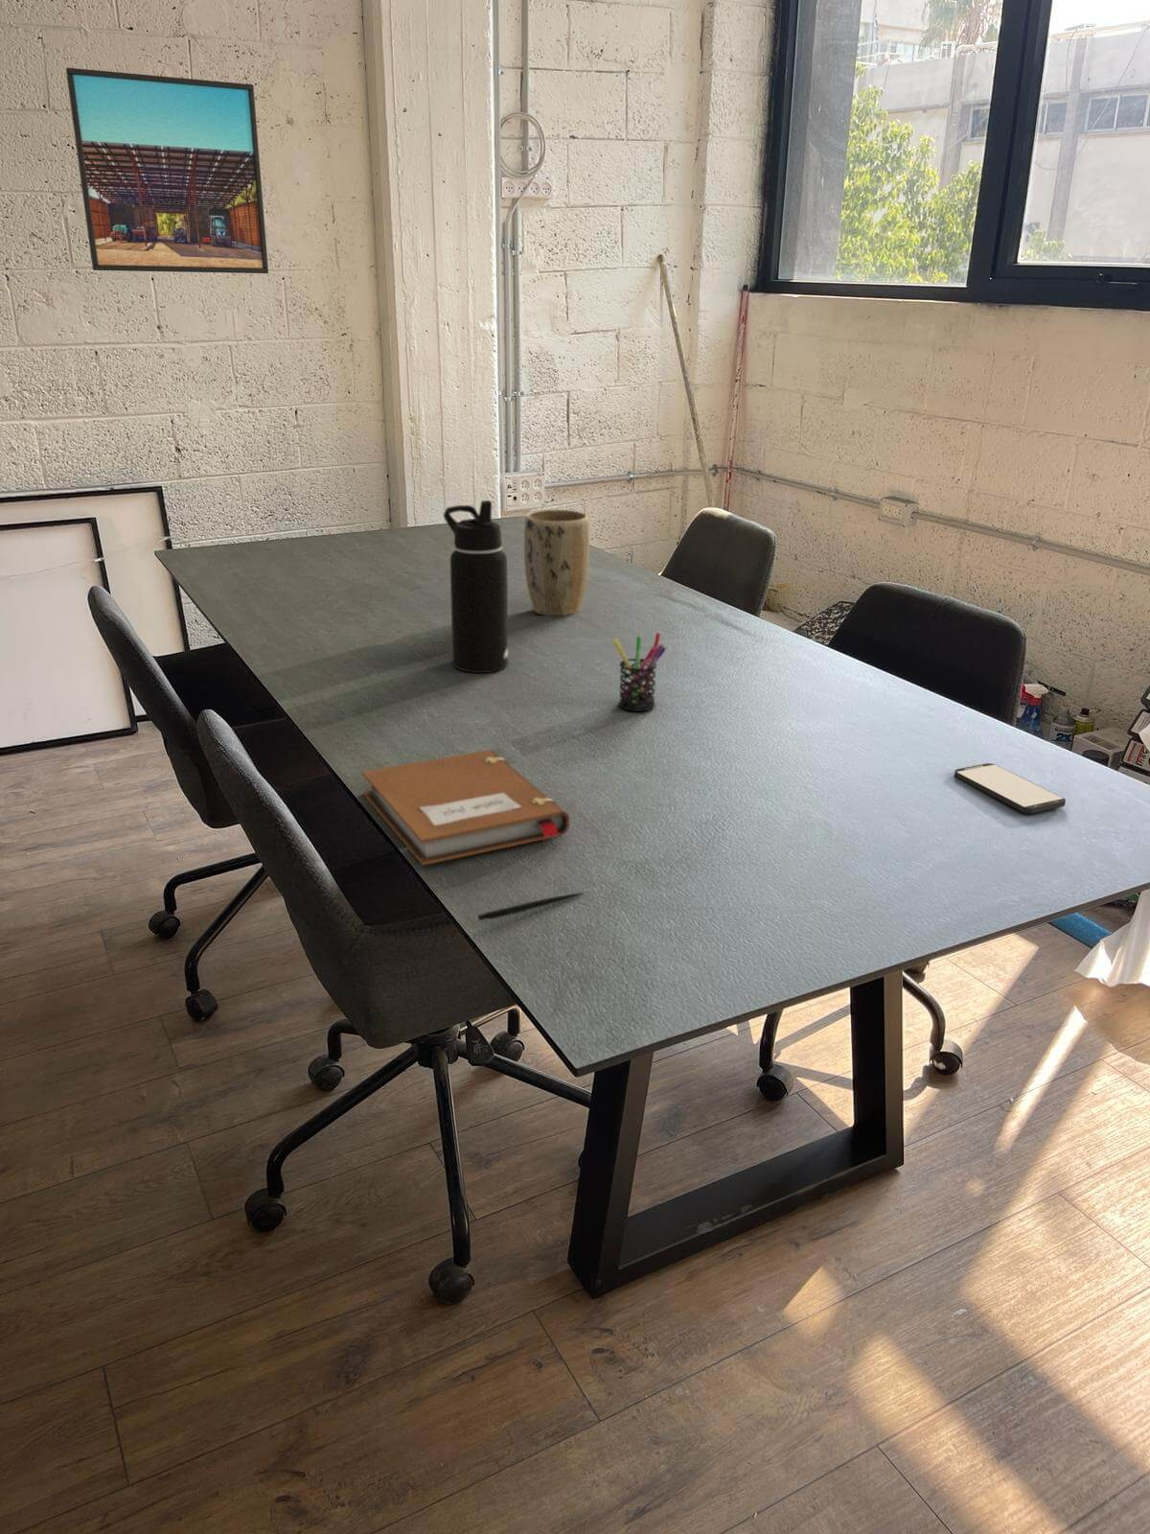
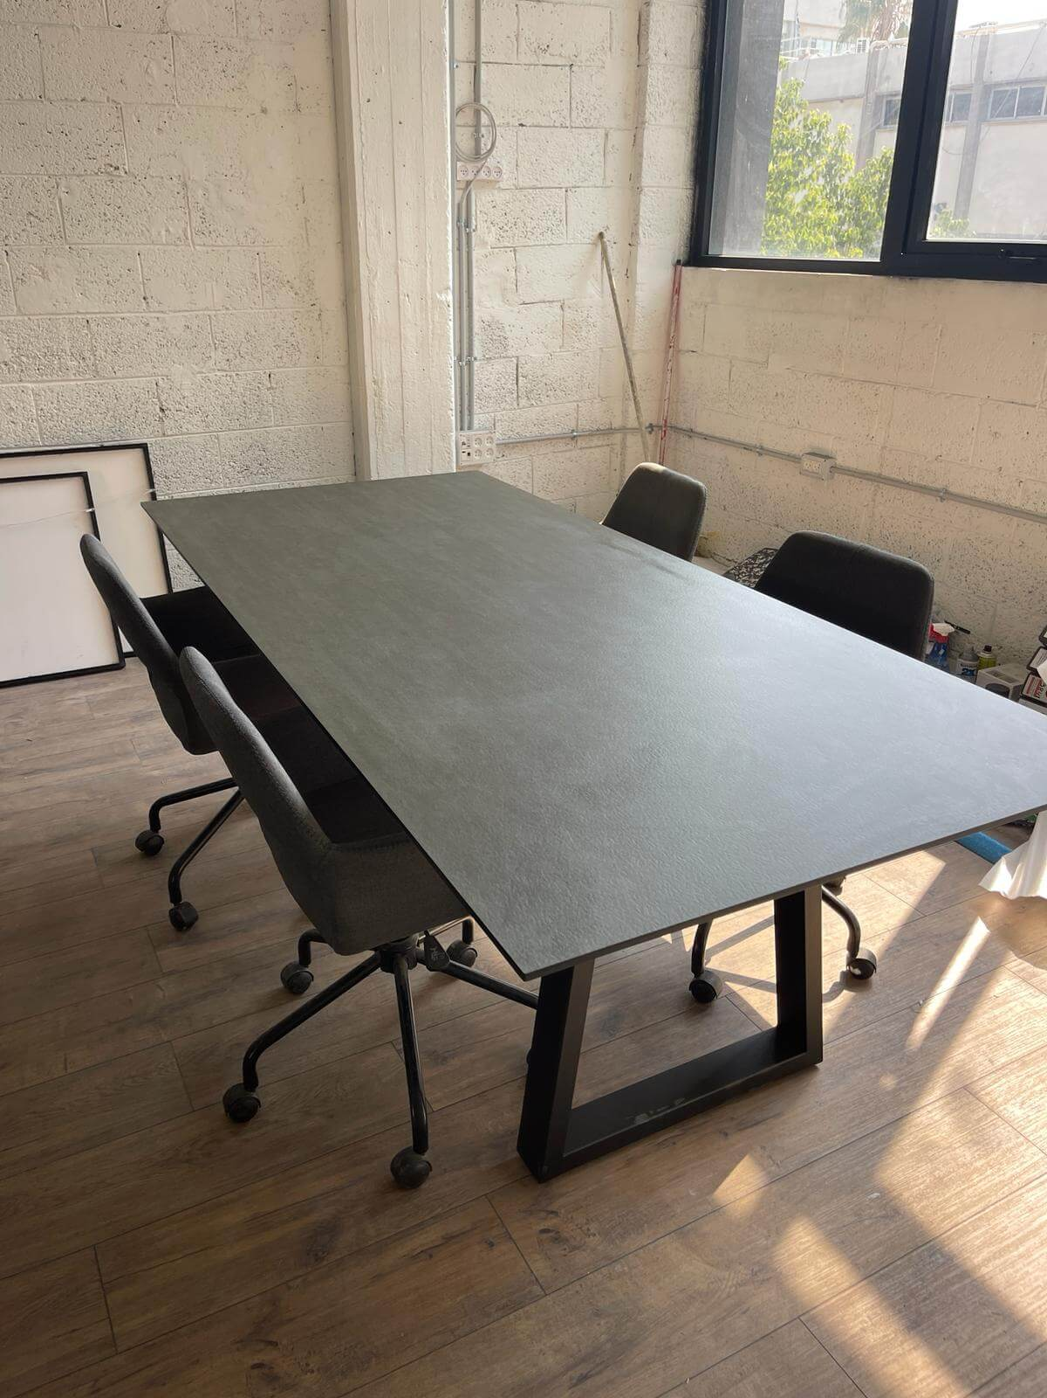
- plant pot [523,509,591,616]
- smartphone [953,762,1067,815]
- notebook [361,749,570,867]
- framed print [65,68,269,274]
- pen holder [611,632,667,713]
- pen [477,891,585,922]
- water bottle [443,500,509,674]
